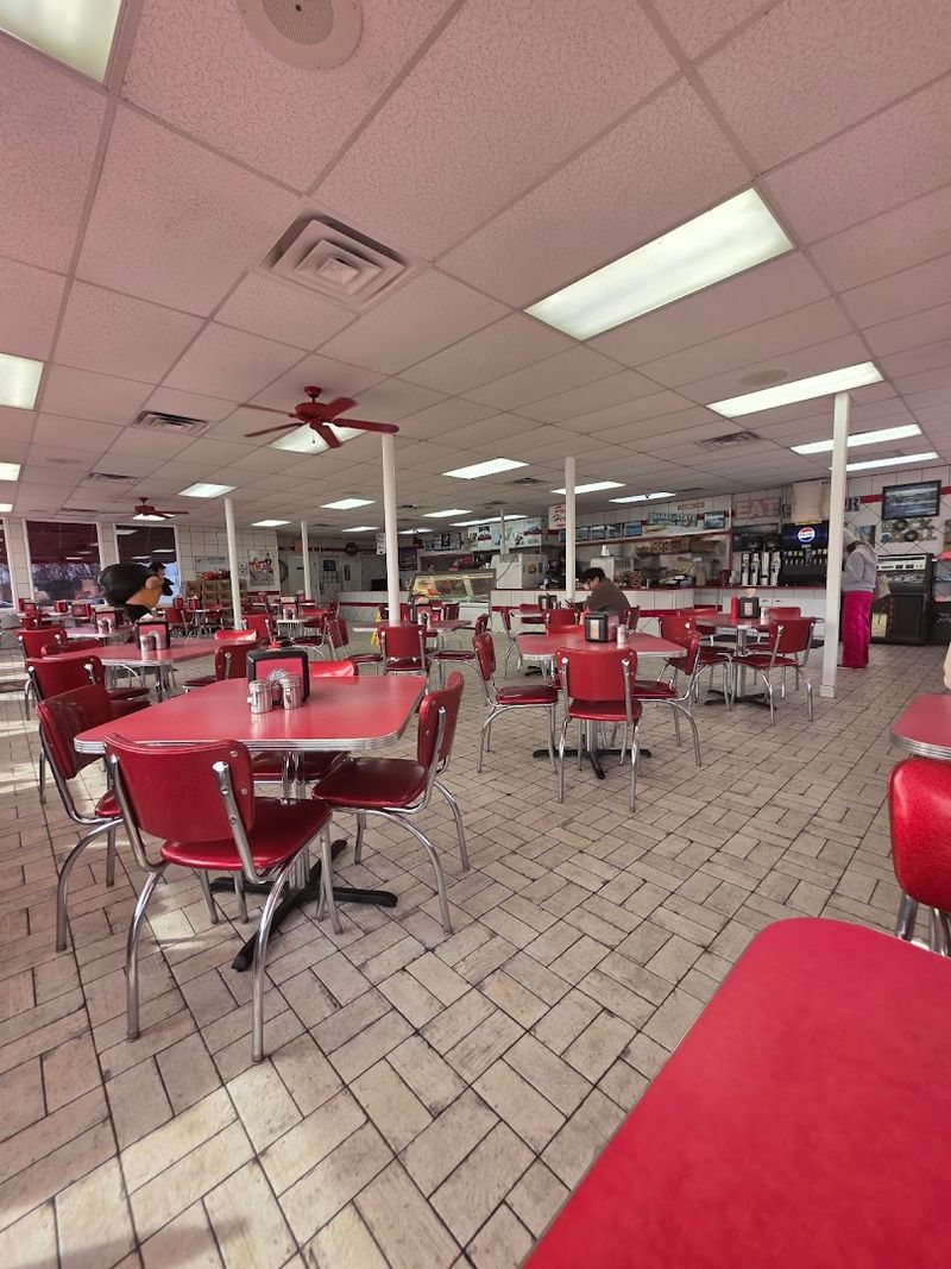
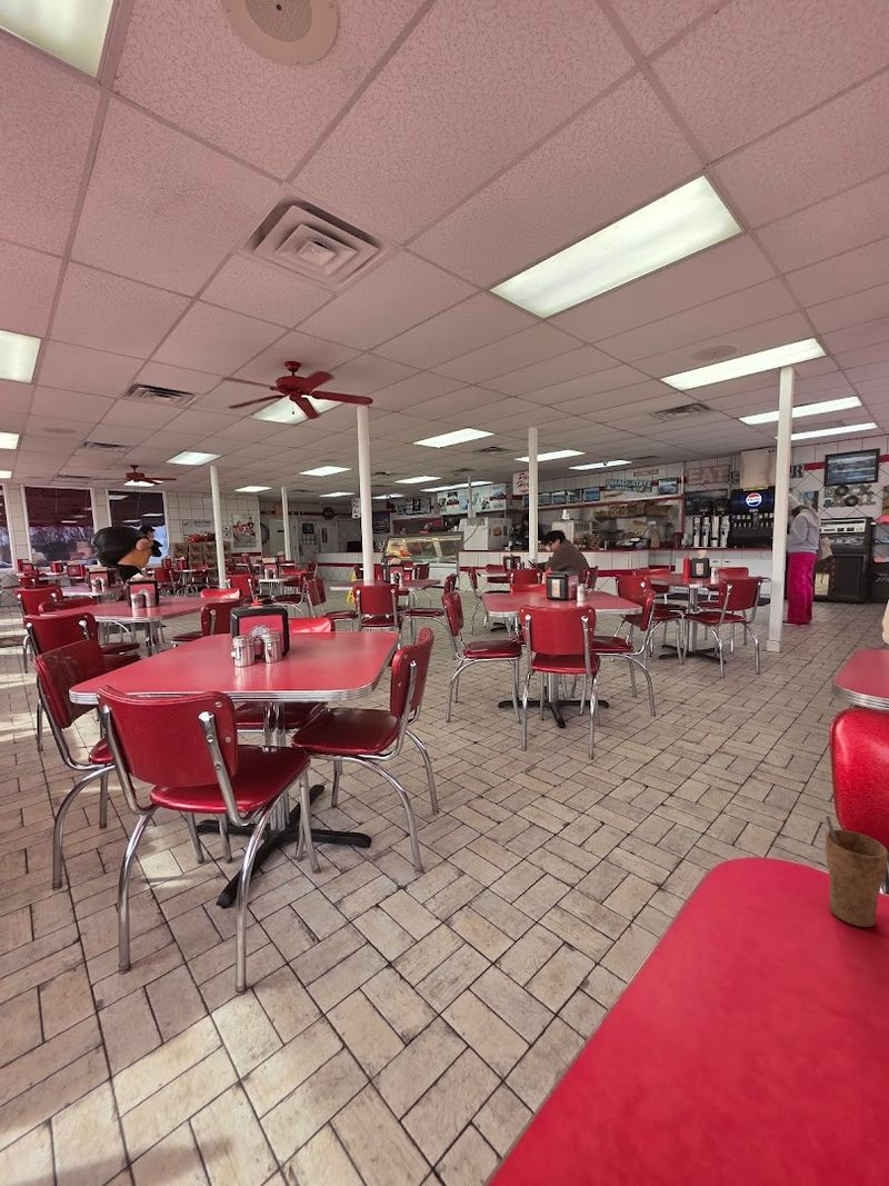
+ cup [825,816,889,928]
